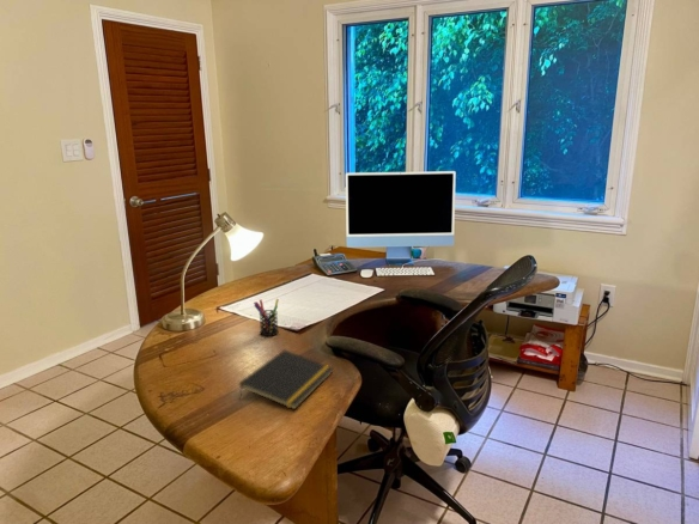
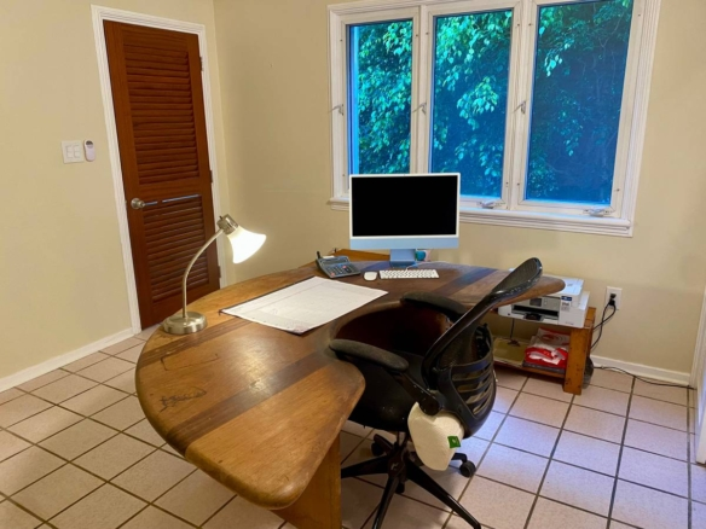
- pen holder [253,298,280,337]
- notepad [238,348,334,410]
